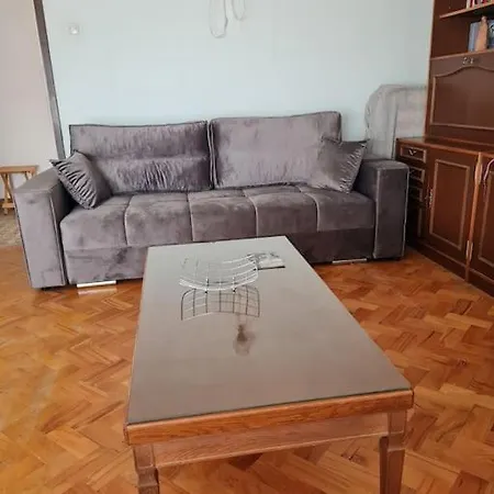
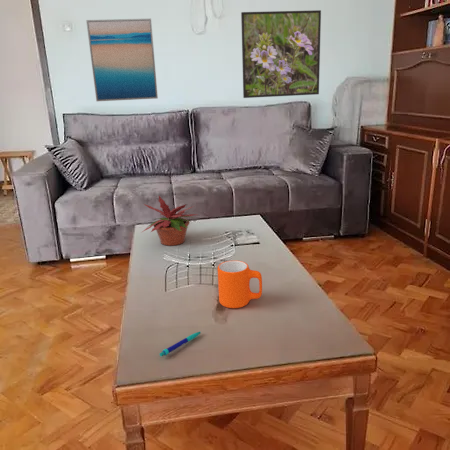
+ wall art [85,18,159,102]
+ pen [158,331,202,357]
+ mug [217,260,263,309]
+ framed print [240,9,322,99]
+ potted plant [141,195,199,247]
